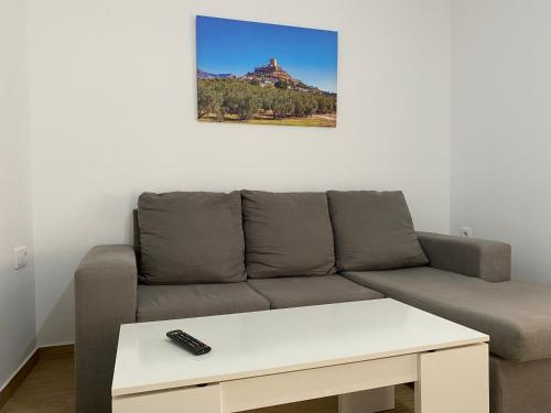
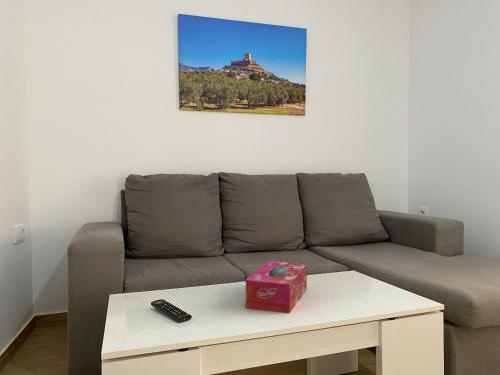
+ tissue box [245,259,308,314]
